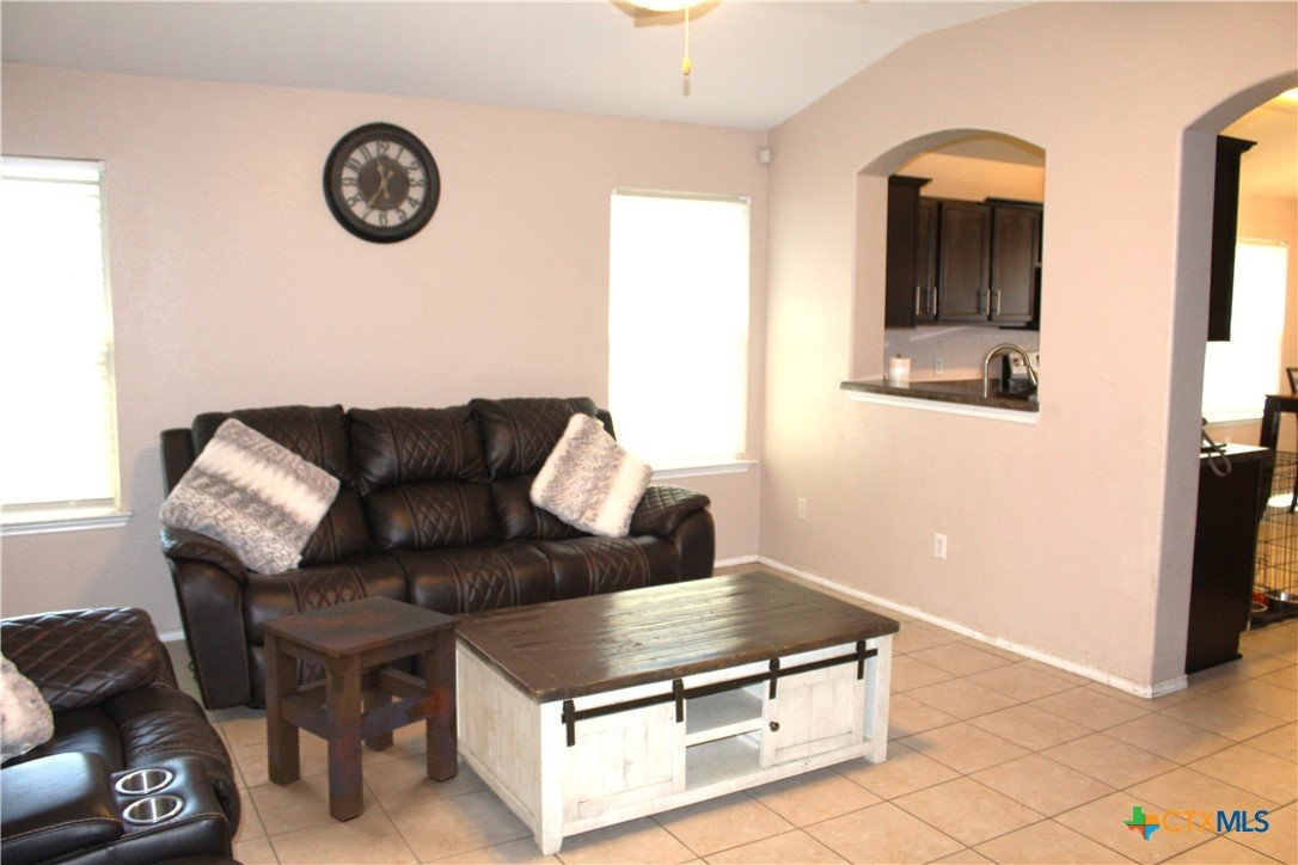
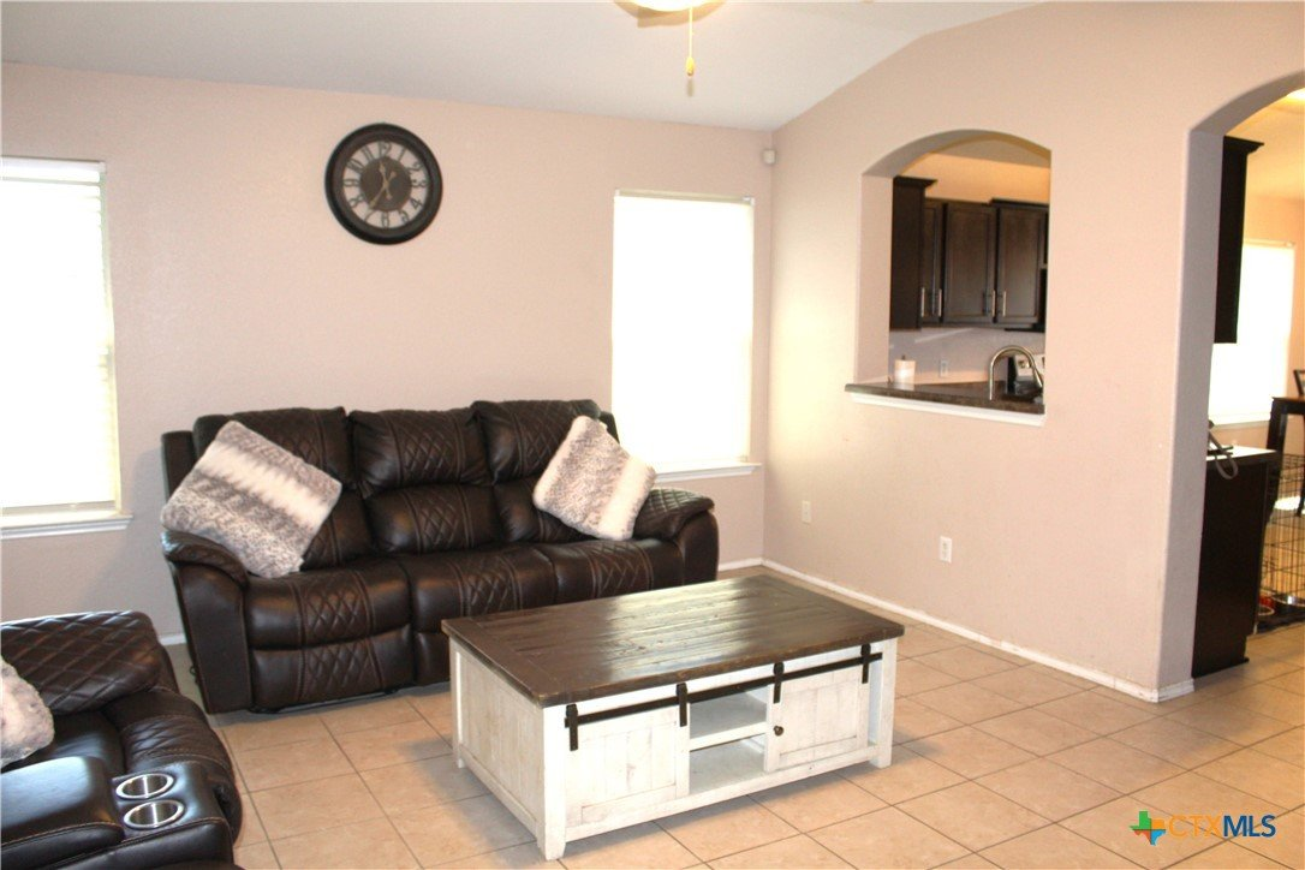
- side table [257,594,463,822]
